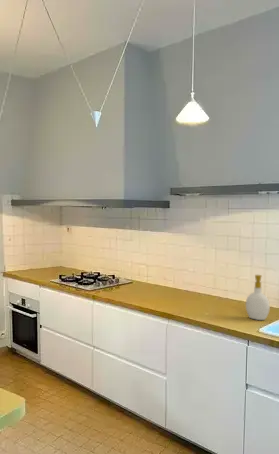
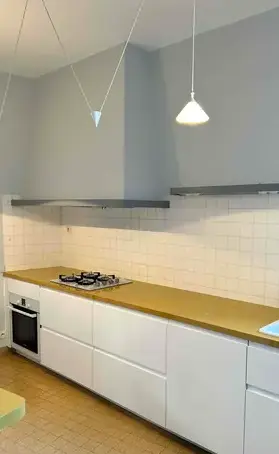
- soap bottle [245,274,271,321]
